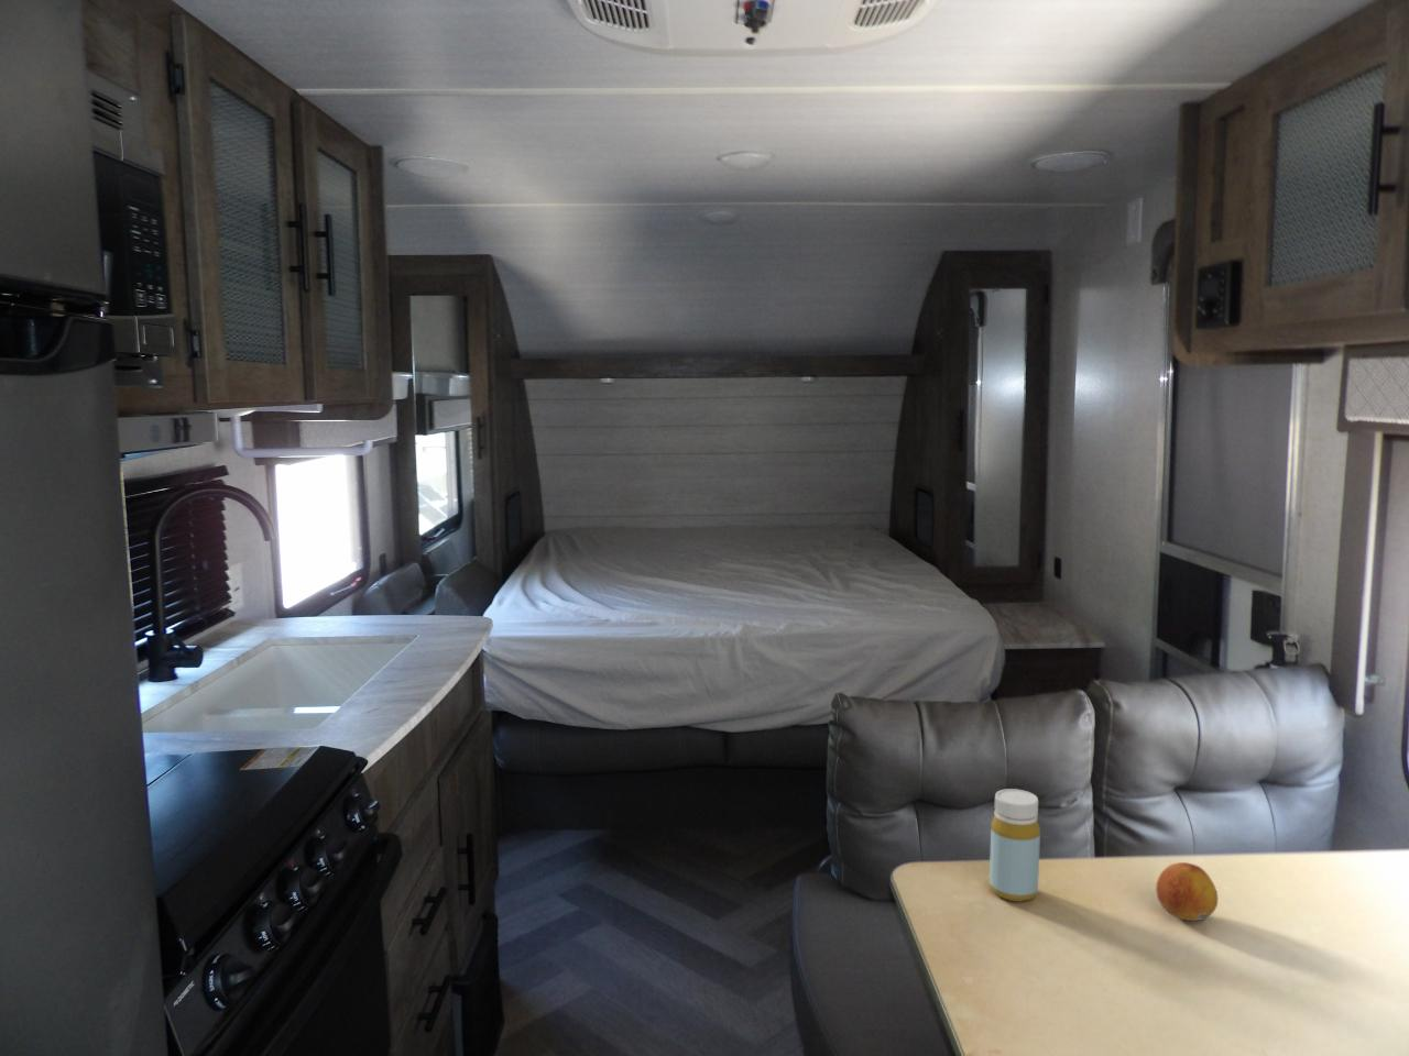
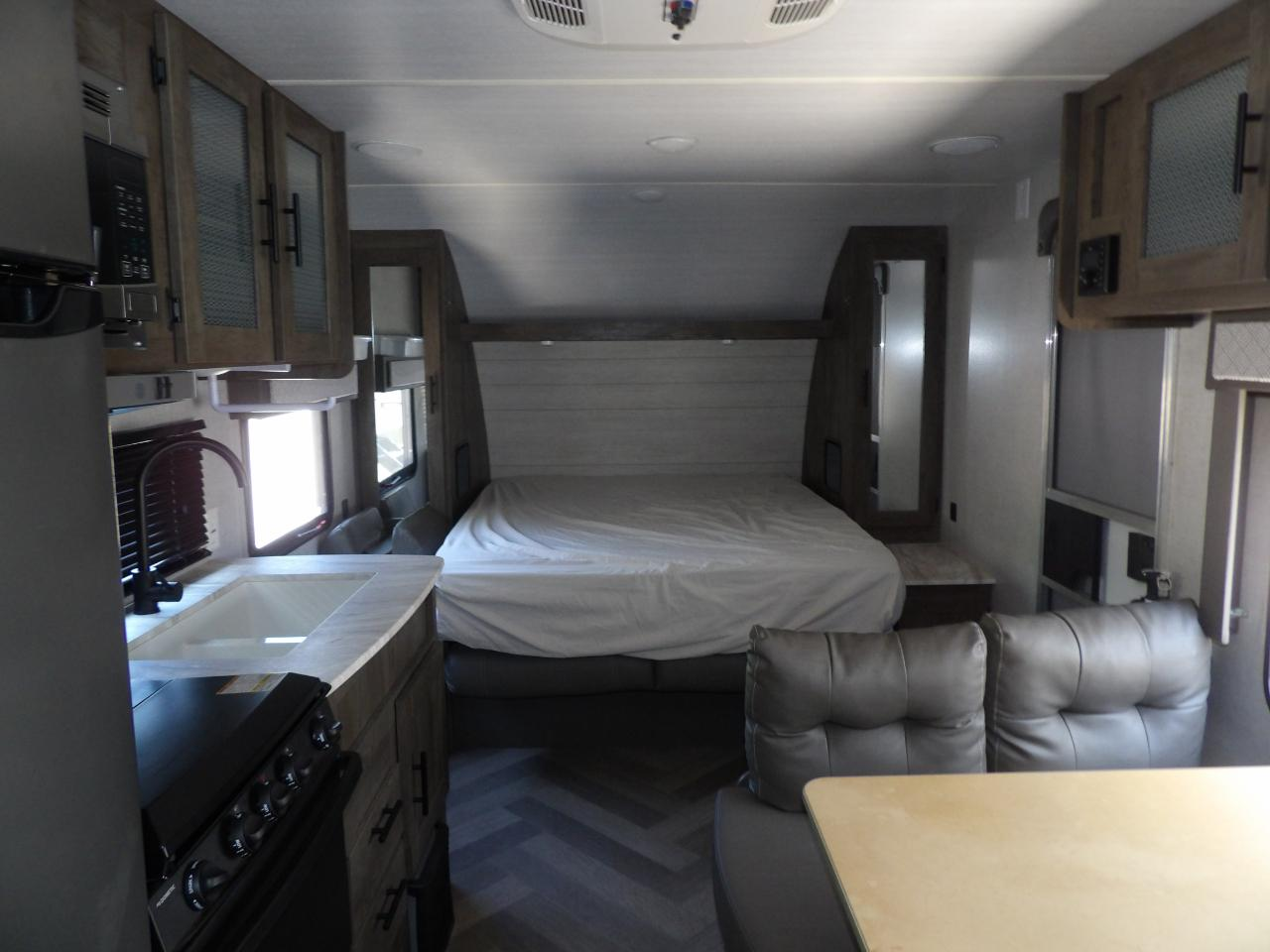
- bottle [989,788,1042,903]
- fruit [1155,861,1218,922]
